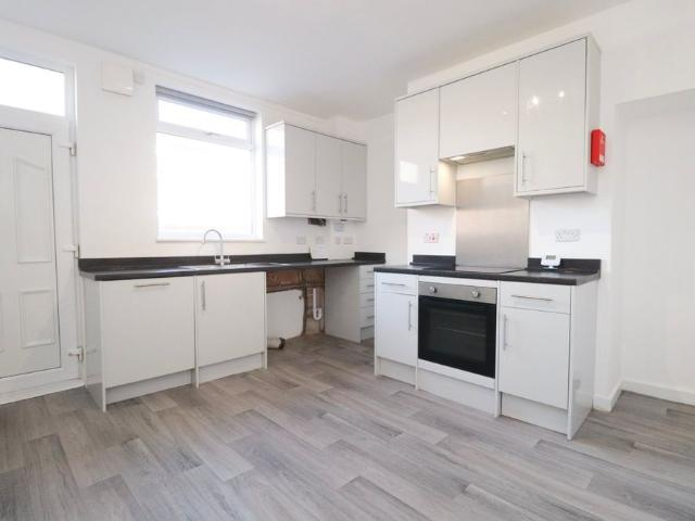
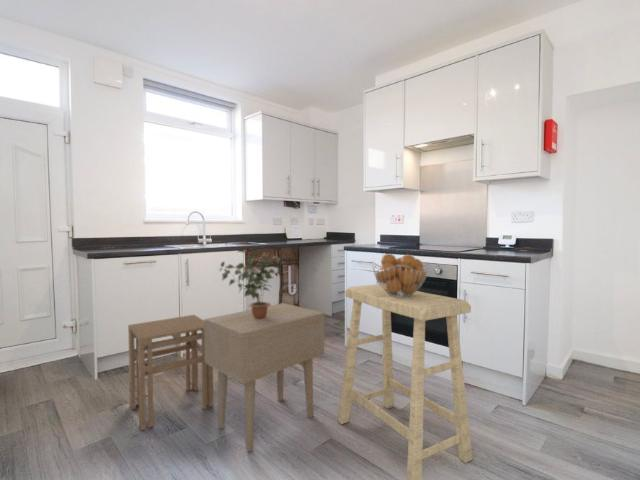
+ fruit basket [371,253,431,297]
+ side table [203,302,325,452]
+ stool [127,314,214,431]
+ potted plant [218,246,284,319]
+ stool [337,283,474,480]
